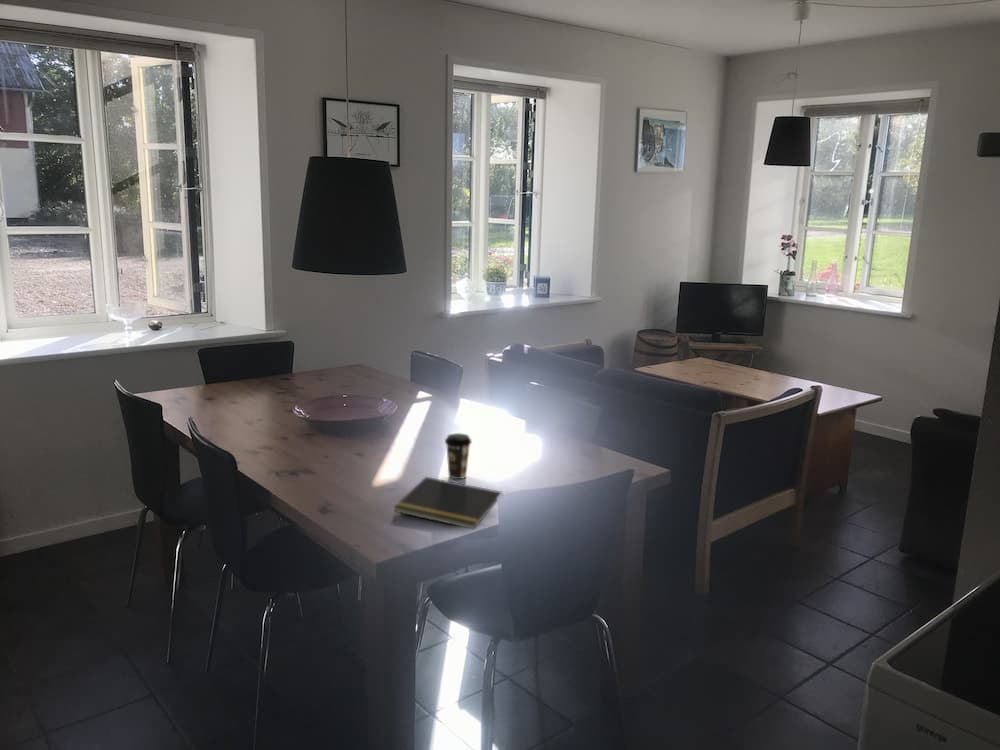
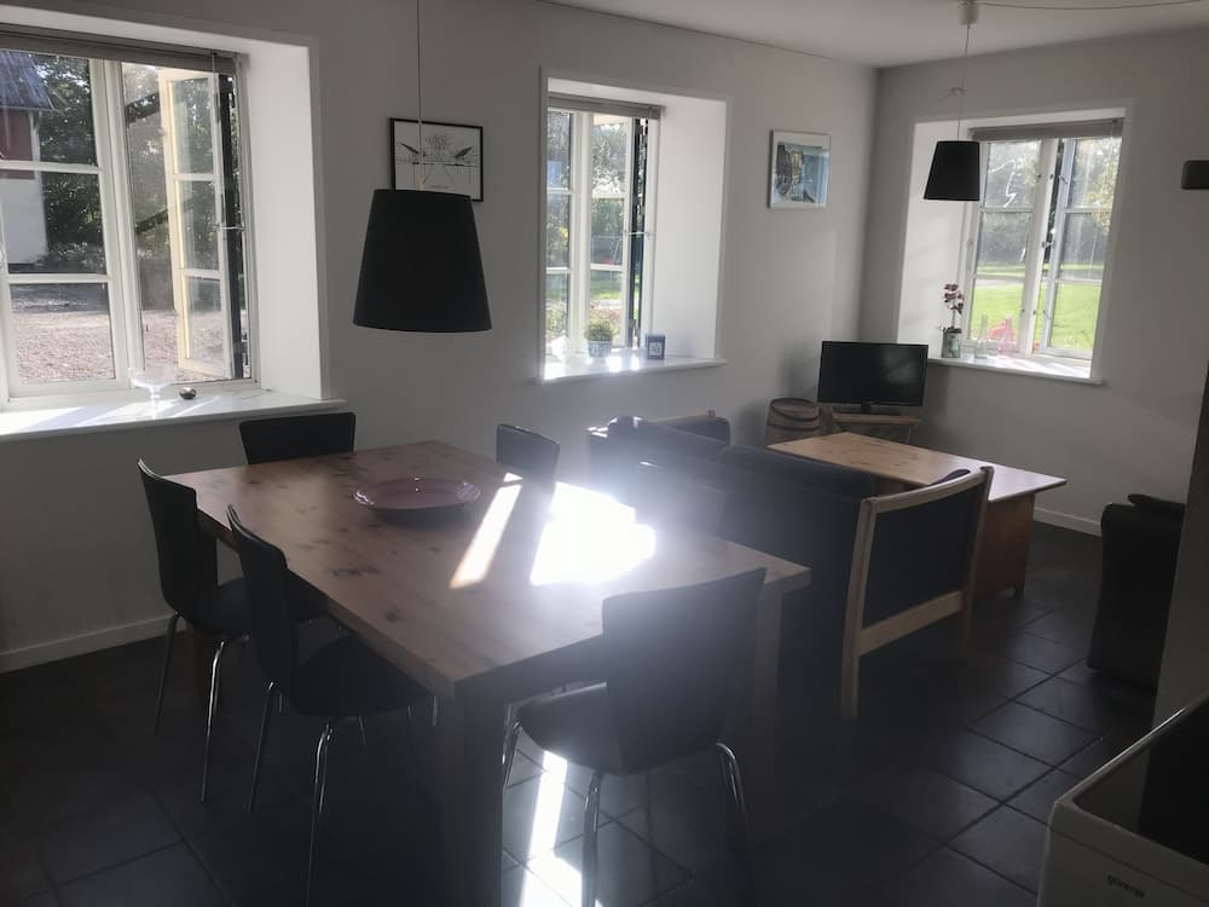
- coffee cup [444,432,473,480]
- notepad [393,476,503,530]
